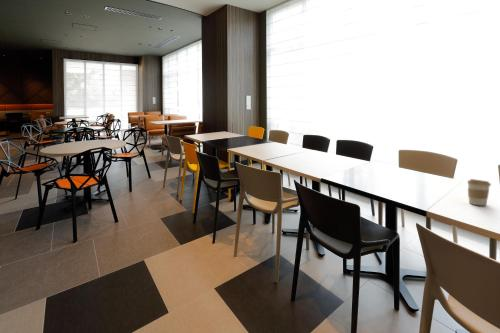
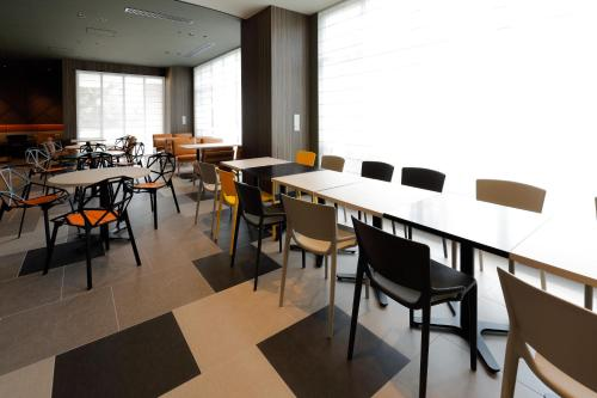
- coffee cup [466,178,492,206]
